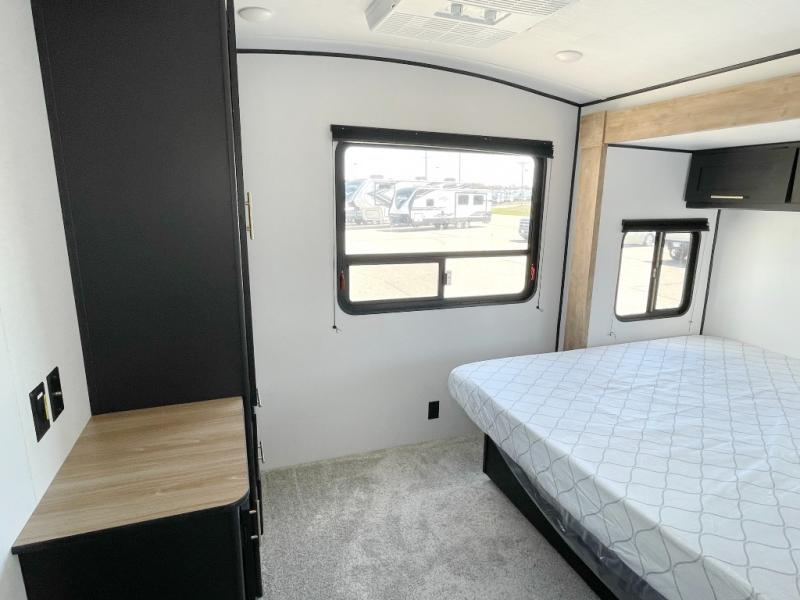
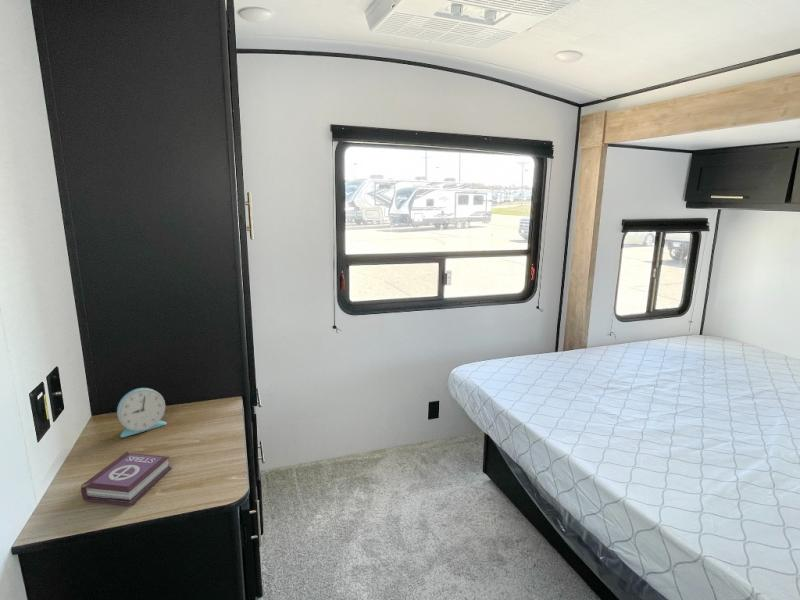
+ alarm clock [116,387,168,438]
+ book [80,450,172,507]
